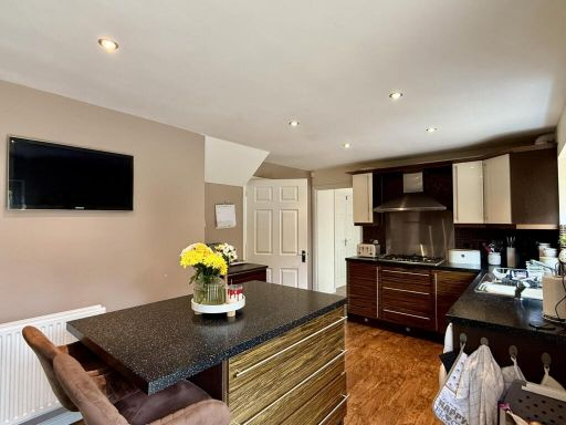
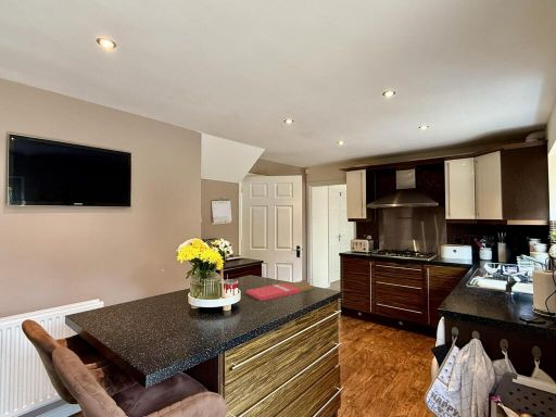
+ cutting board [245,279,316,302]
